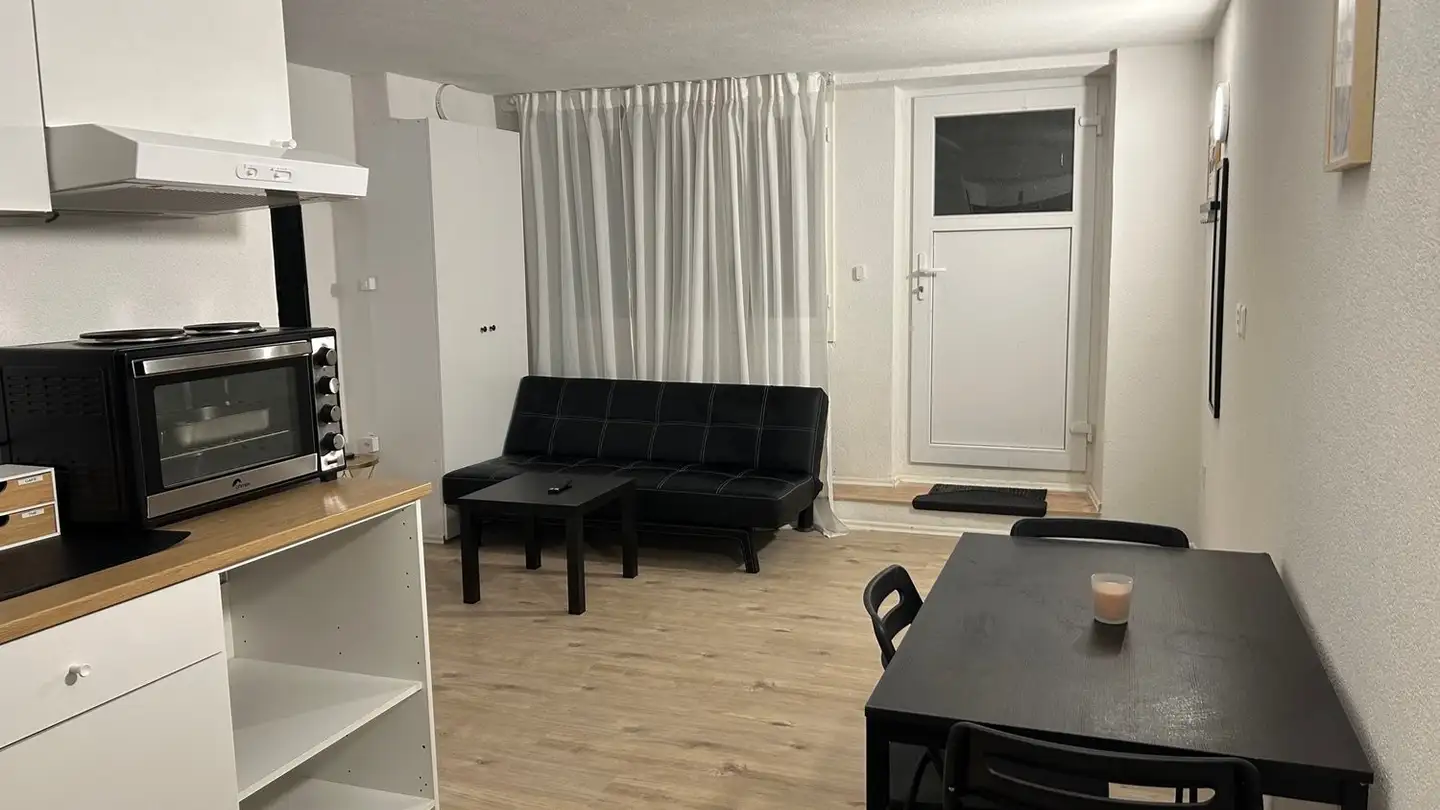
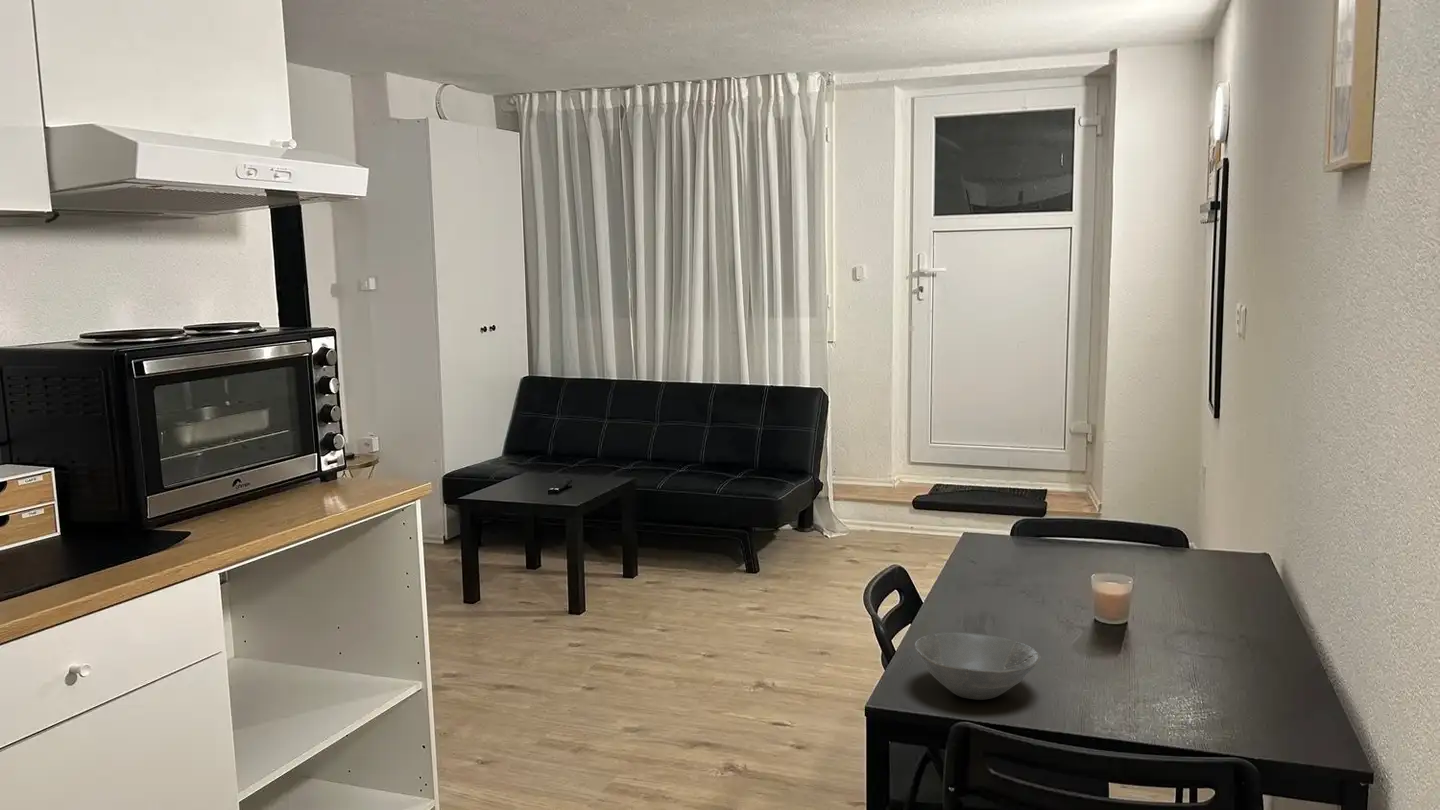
+ bowl [914,631,1042,701]
